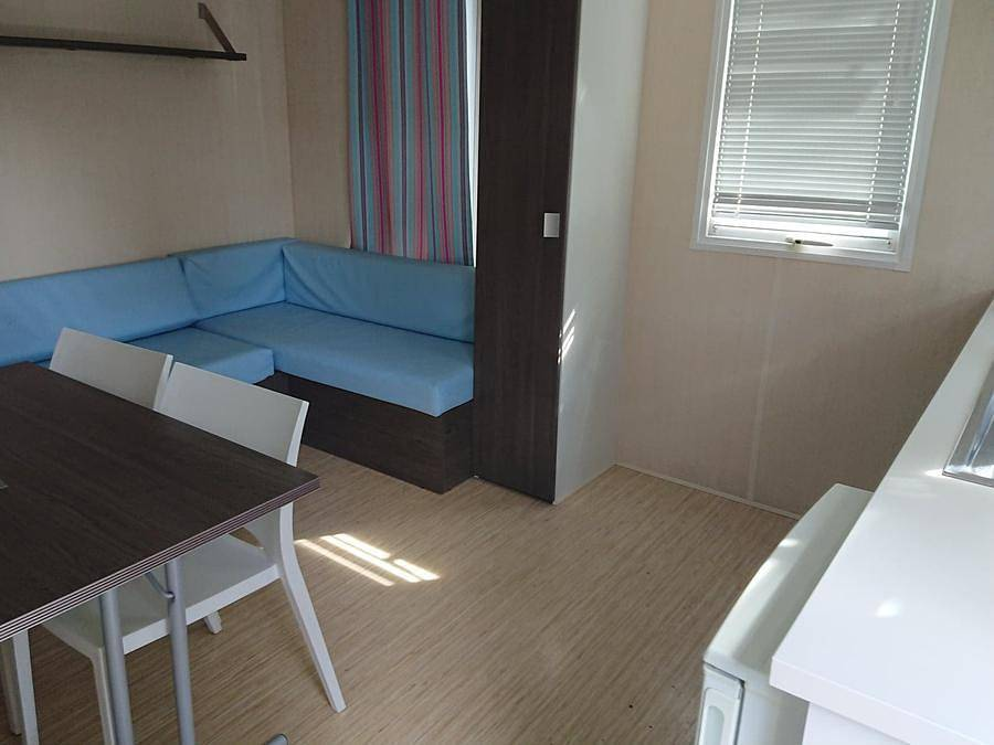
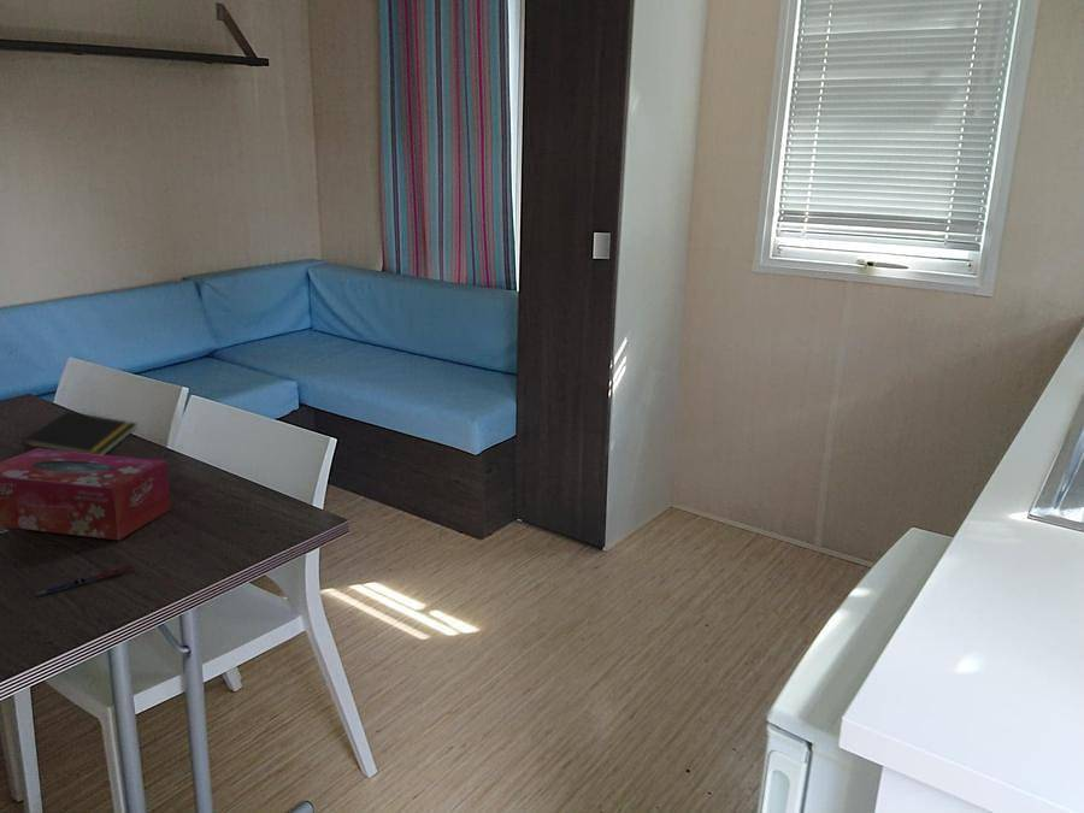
+ tissue box [0,447,172,541]
+ pen [36,565,134,596]
+ notepad [22,411,139,455]
